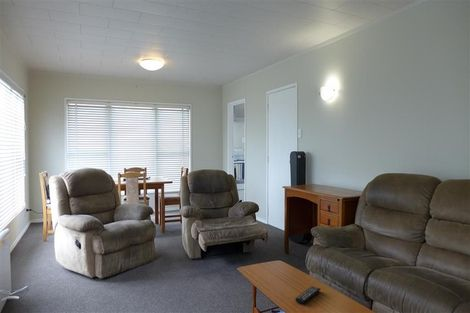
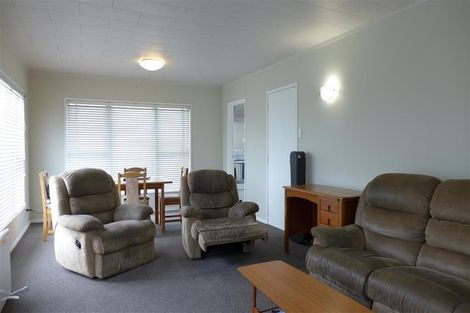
- remote control [294,285,321,305]
